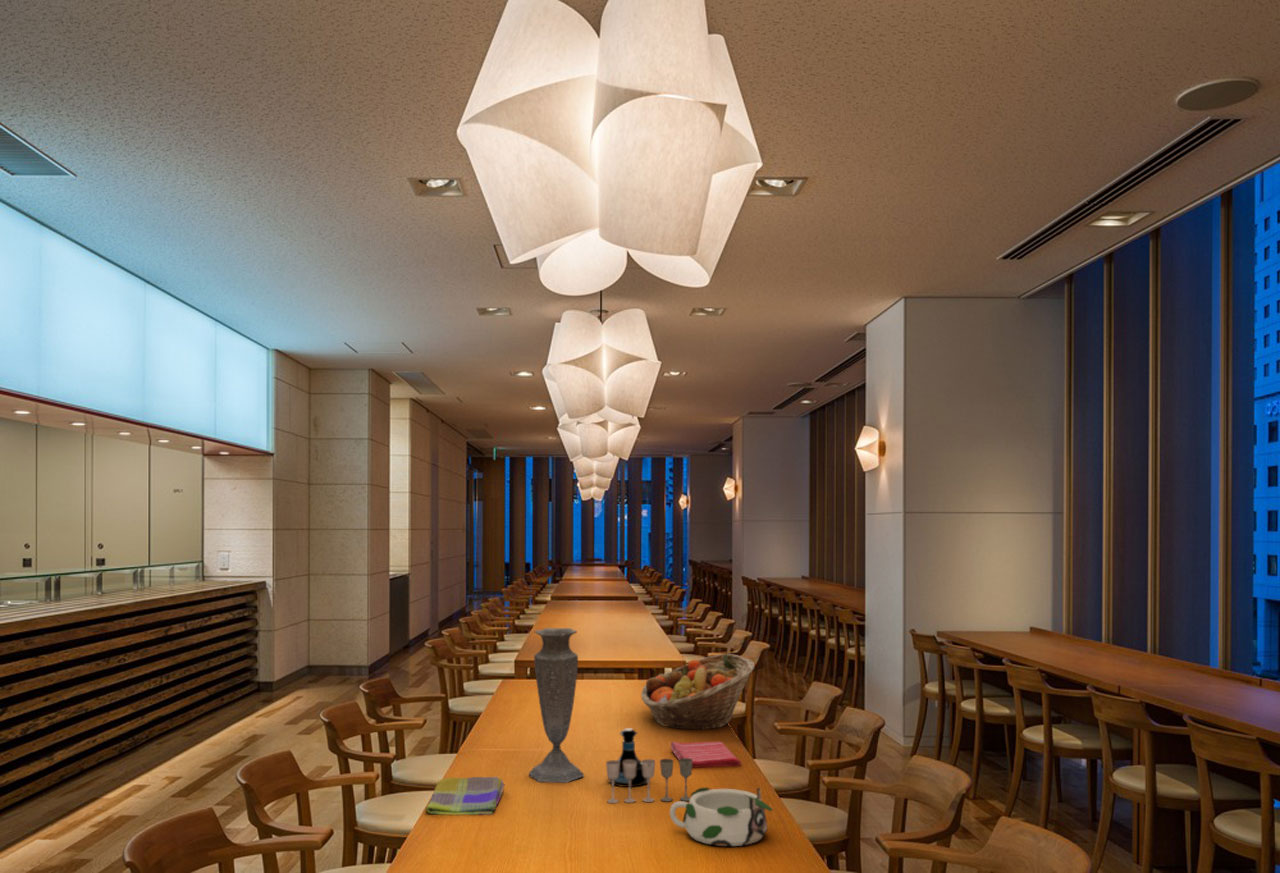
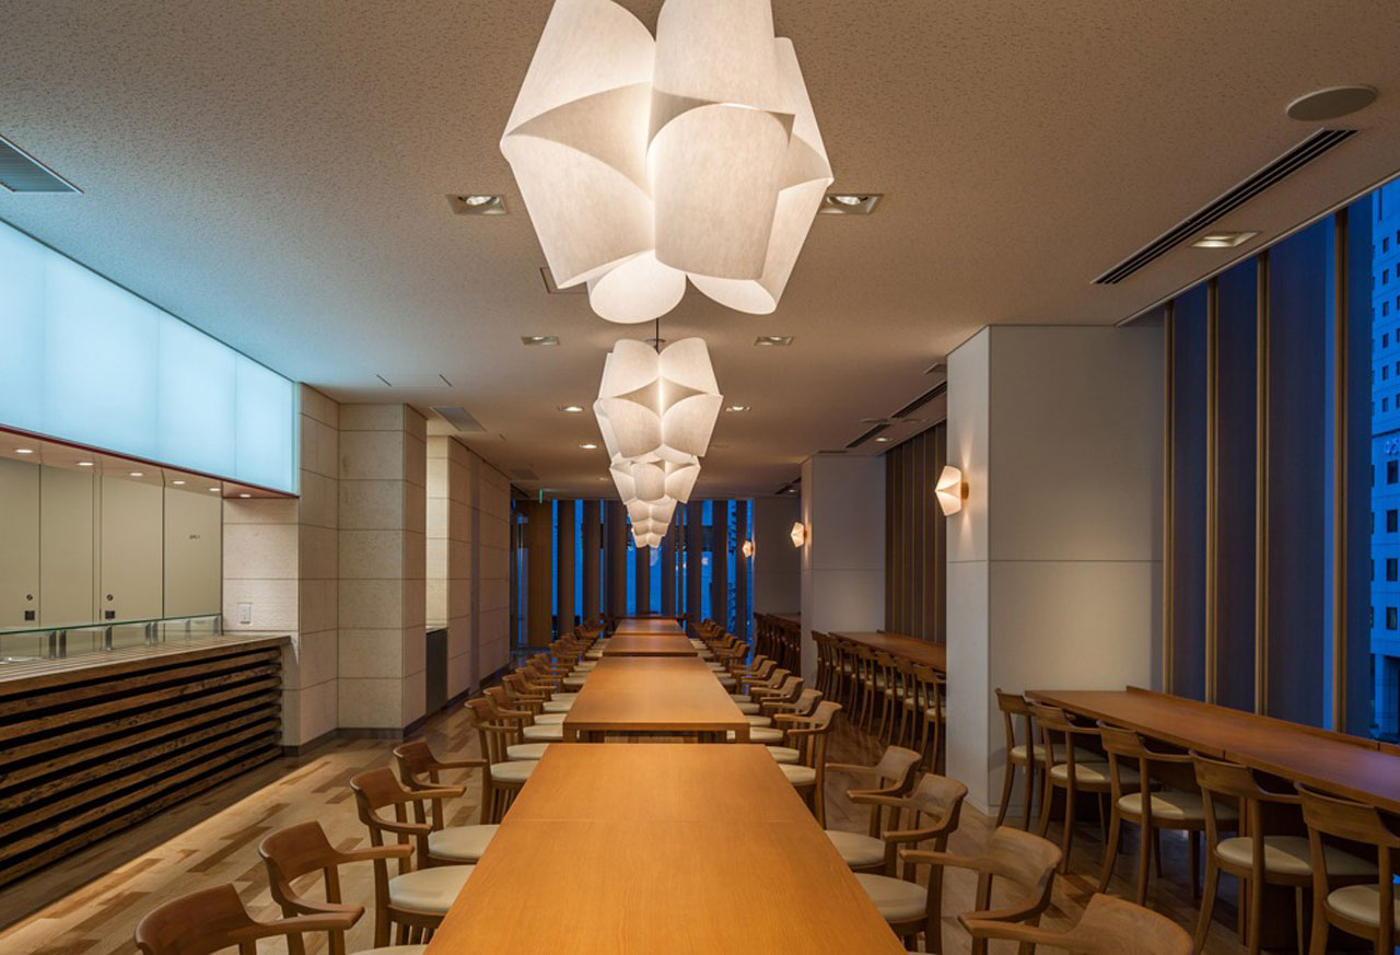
- dish towel [669,741,742,769]
- tequila bottle [607,727,647,788]
- dish towel [425,776,505,816]
- wine glass [605,758,693,804]
- fruit basket [640,653,755,731]
- vase [528,627,585,784]
- bowl [669,786,774,847]
